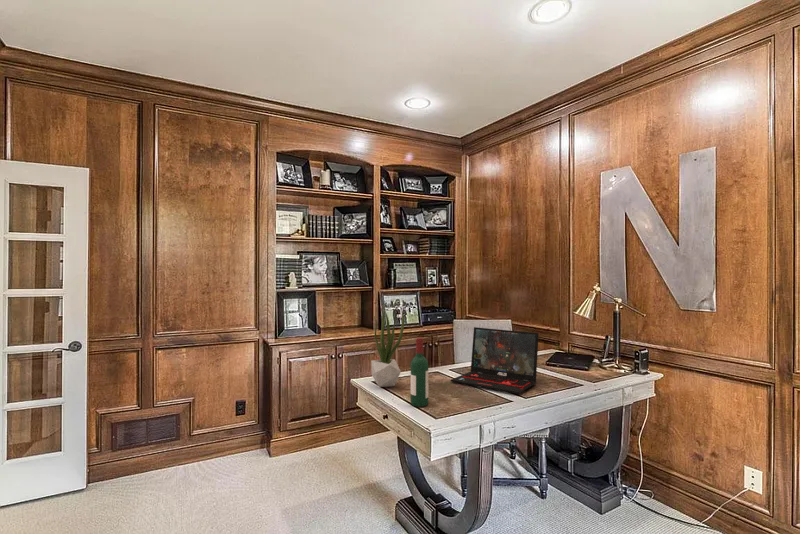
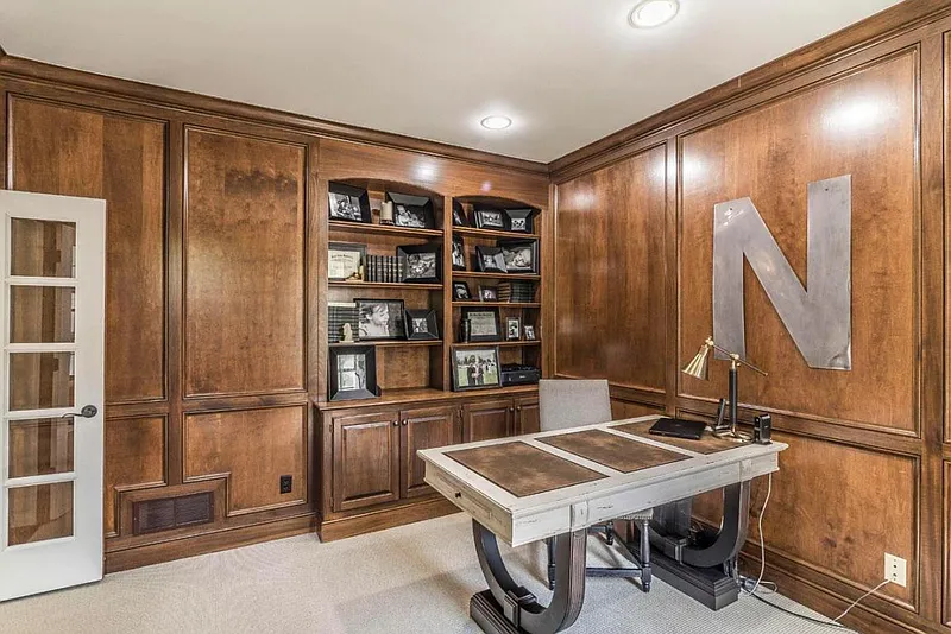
- wine bottle [410,337,429,408]
- potted plant [370,309,405,388]
- laptop [449,326,540,395]
